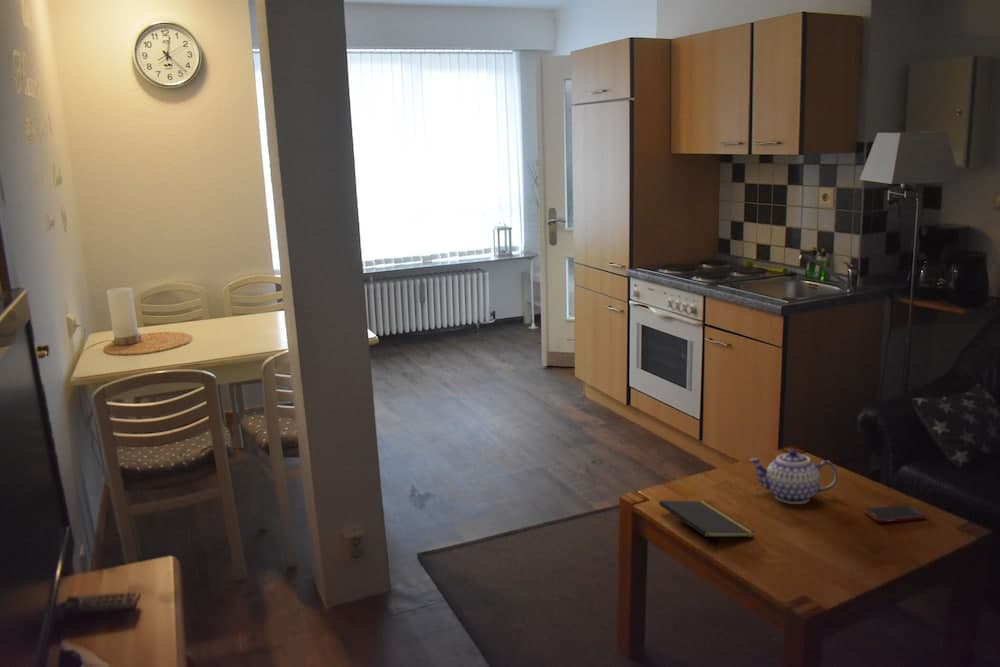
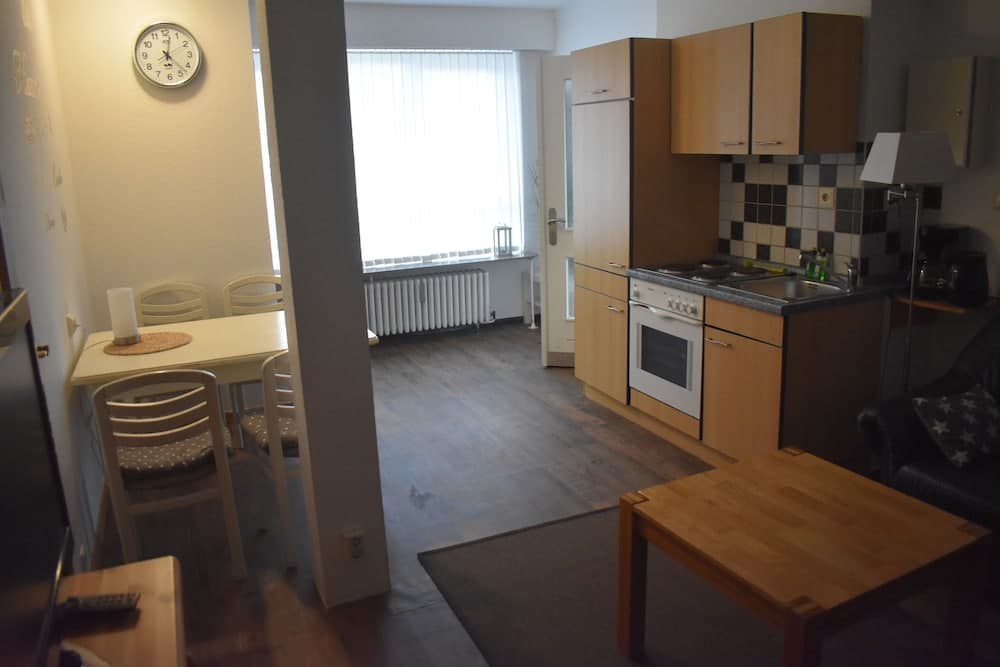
- notepad [658,500,756,550]
- cell phone [863,504,927,523]
- teapot [748,448,839,505]
